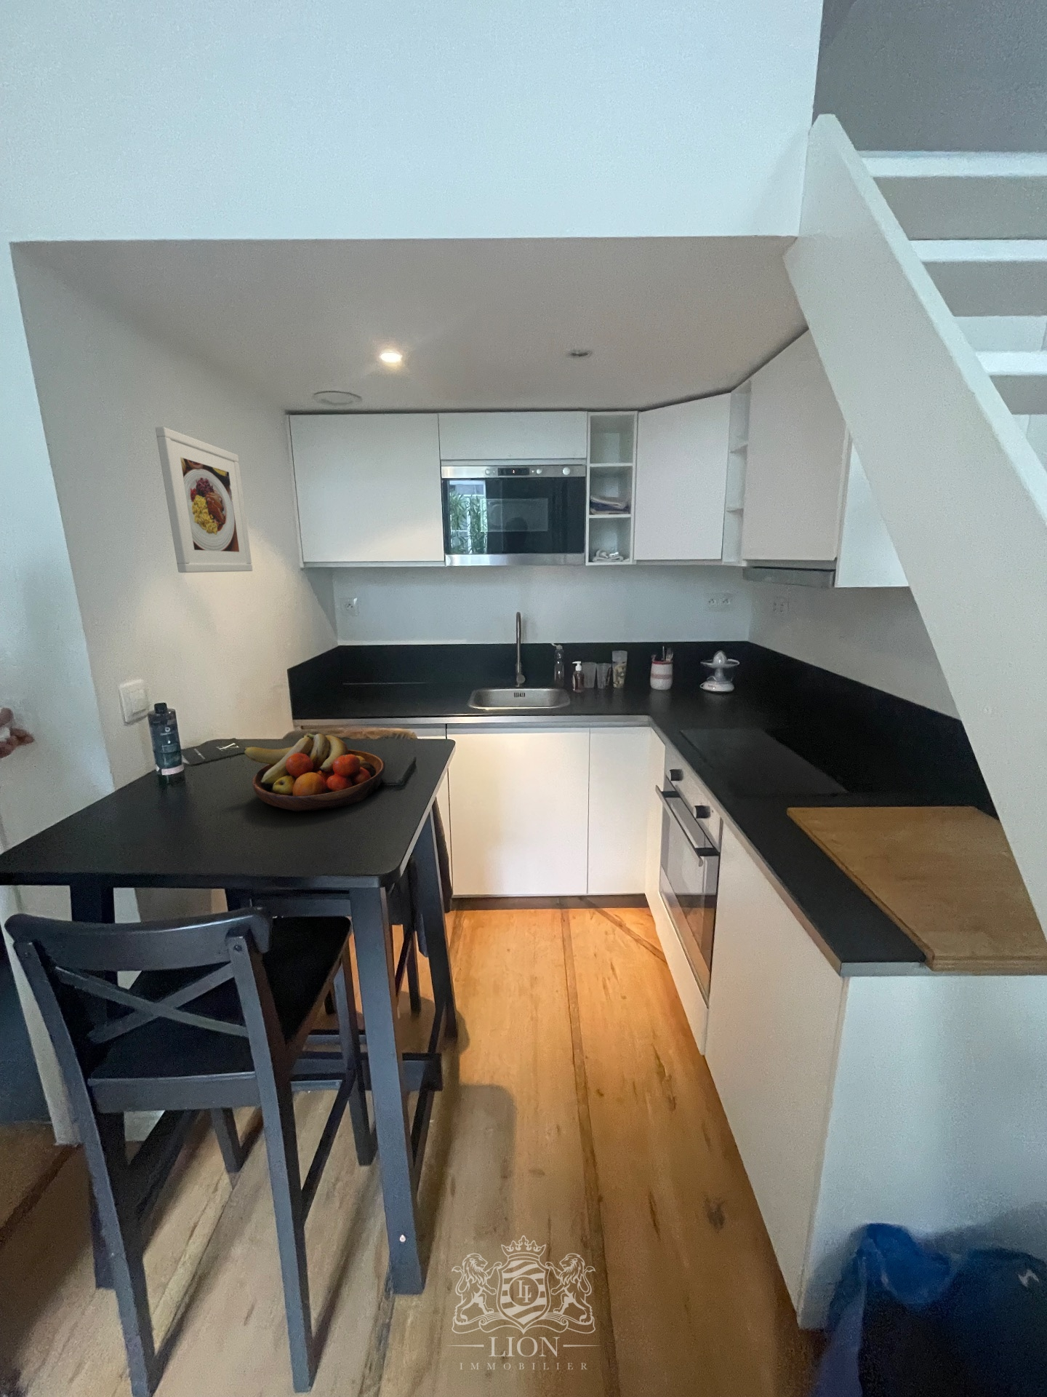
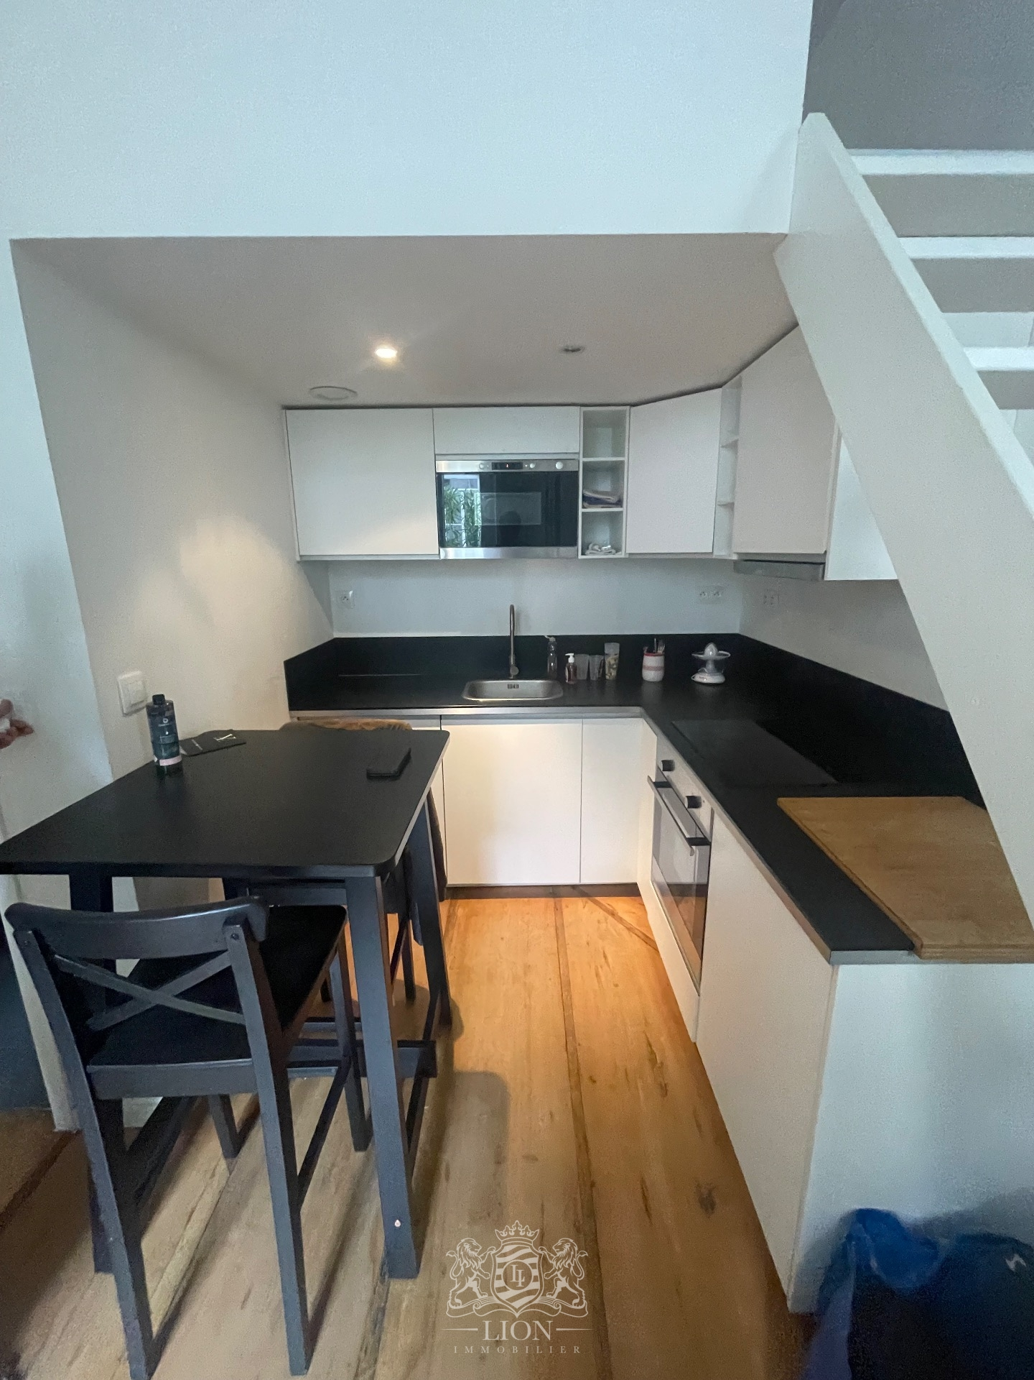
- fruit bowl [243,732,386,812]
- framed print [155,427,253,573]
